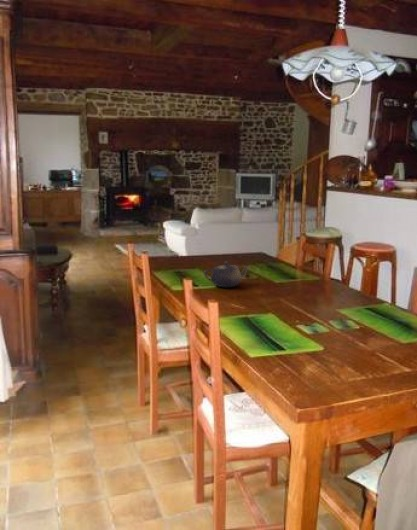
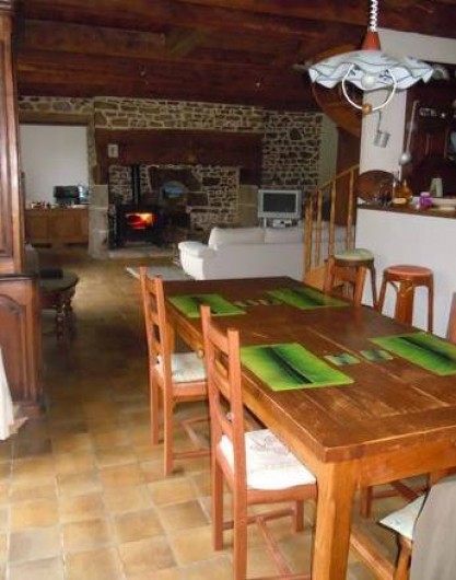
- teapot [203,261,251,288]
